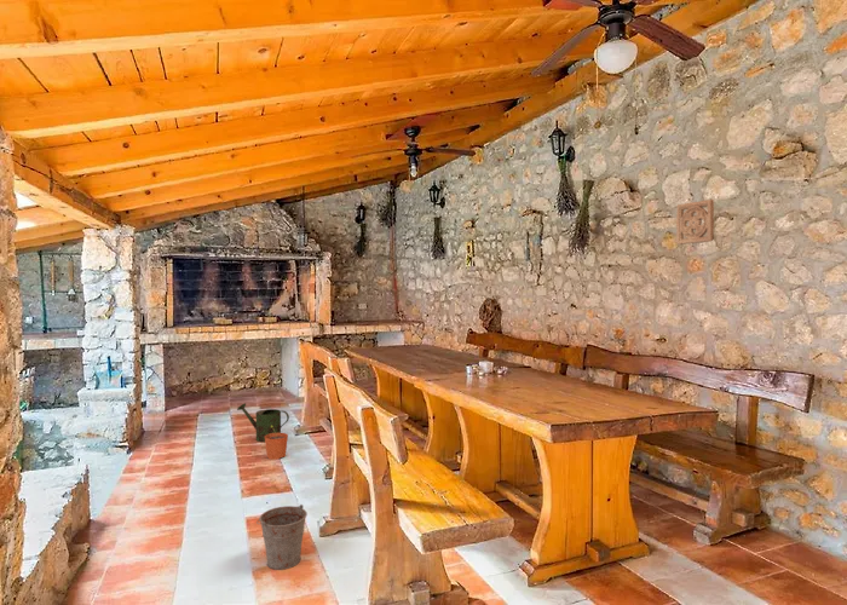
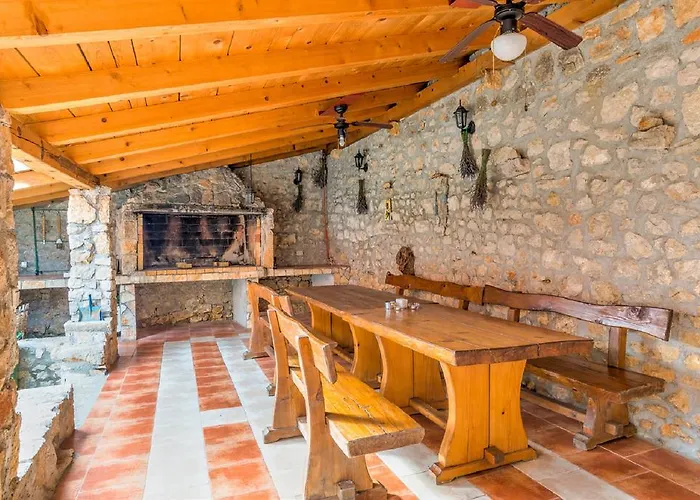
- plant pot [264,426,289,461]
- watering can [236,402,290,443]
- bucket [255,503,309,571]
- wall ornament [675,198,715,246]
